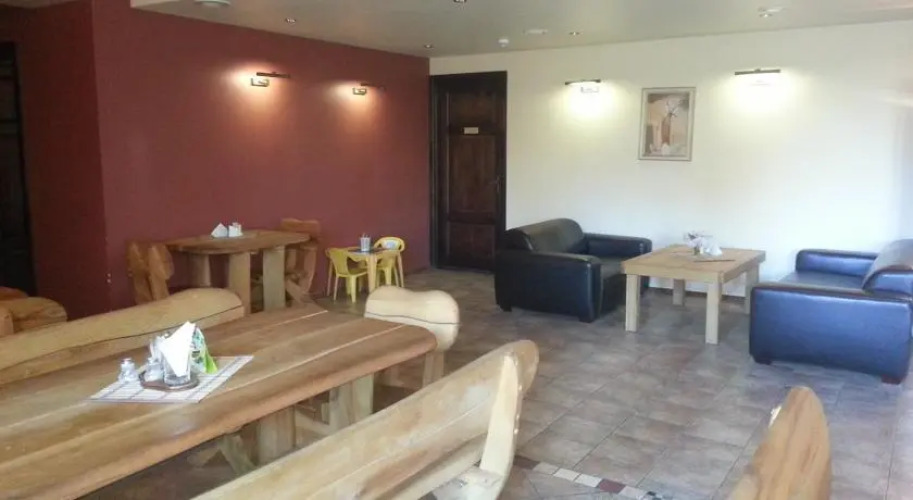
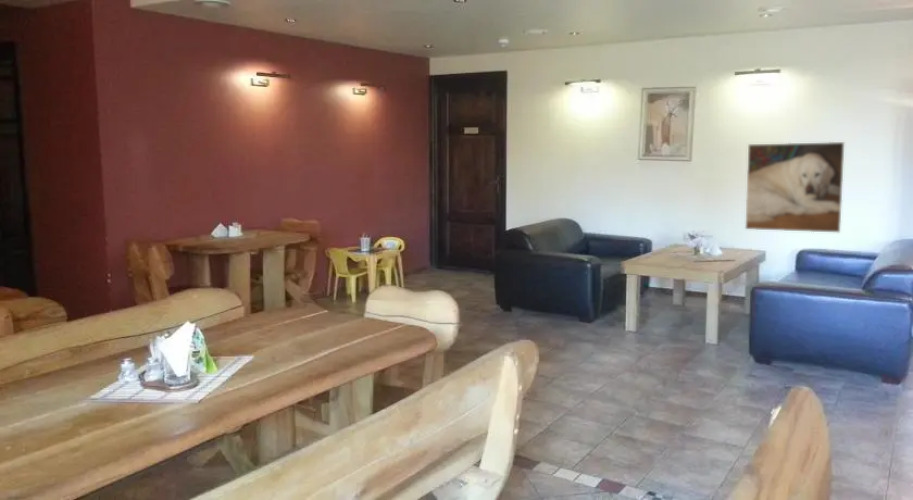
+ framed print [744,141,845,234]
